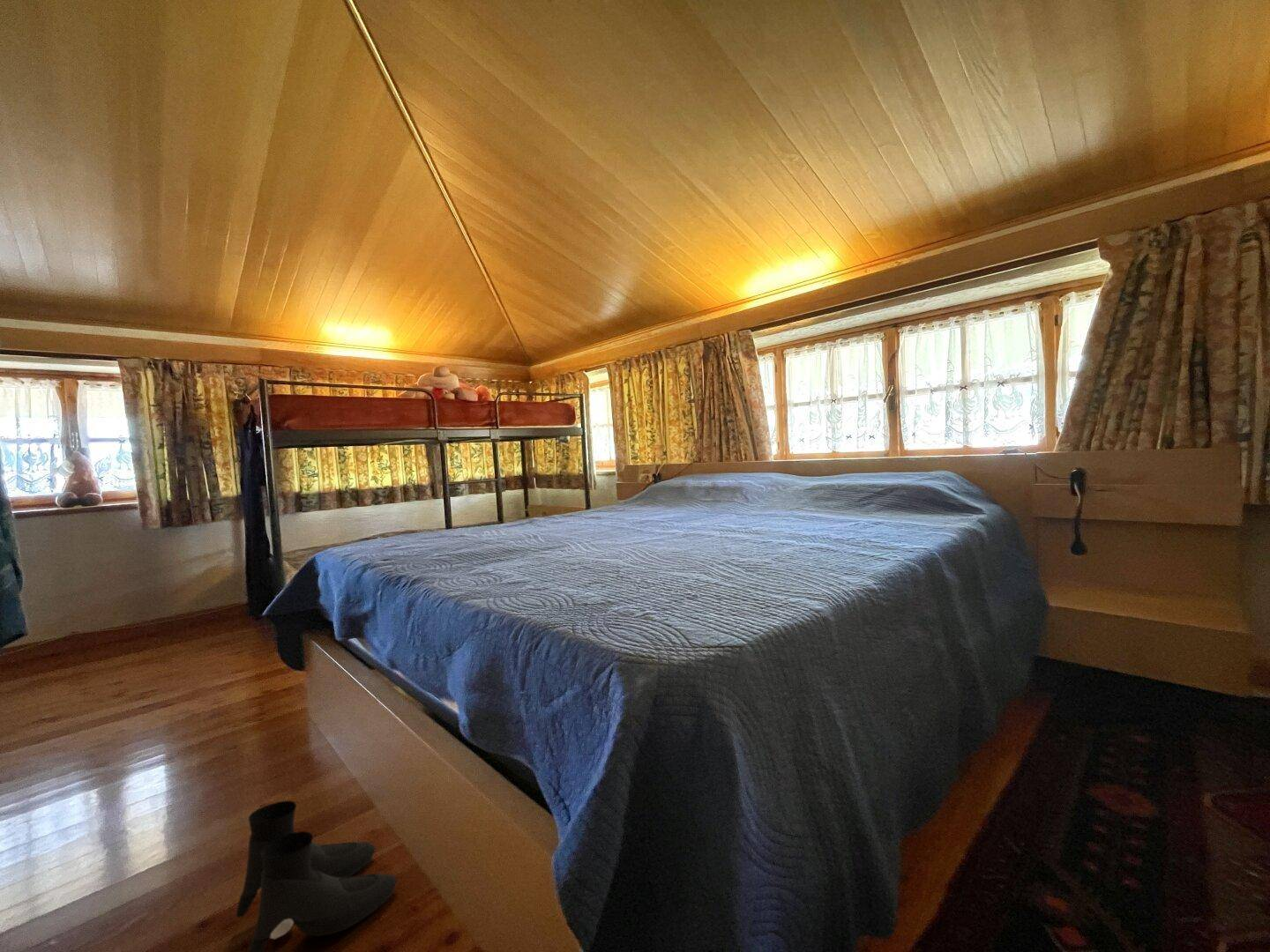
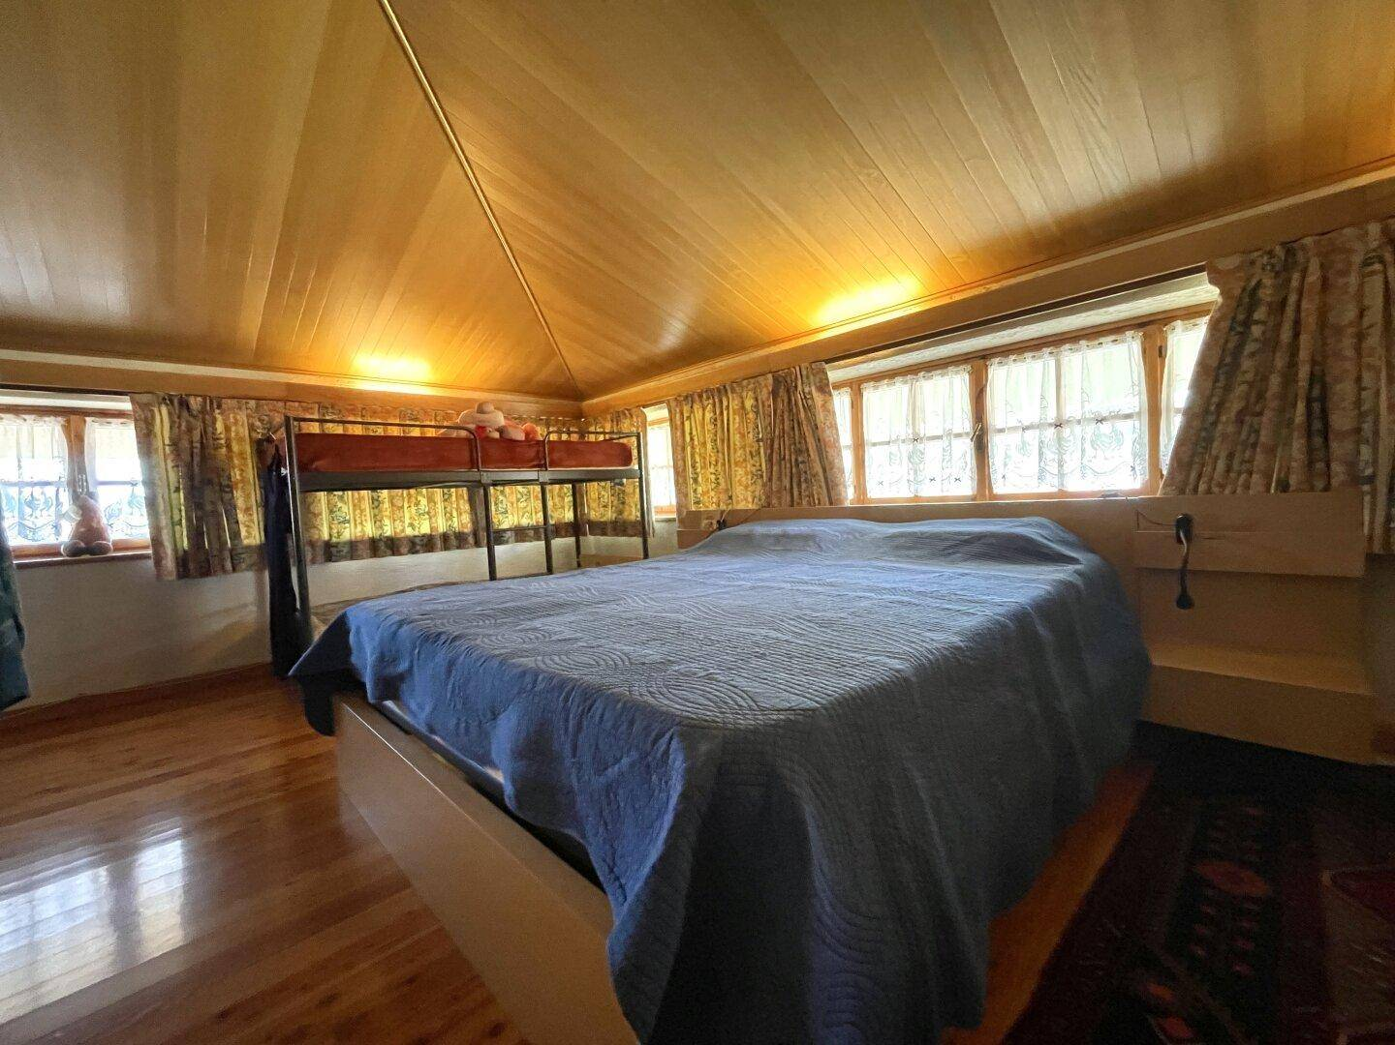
- boots [235,800,398,952]
